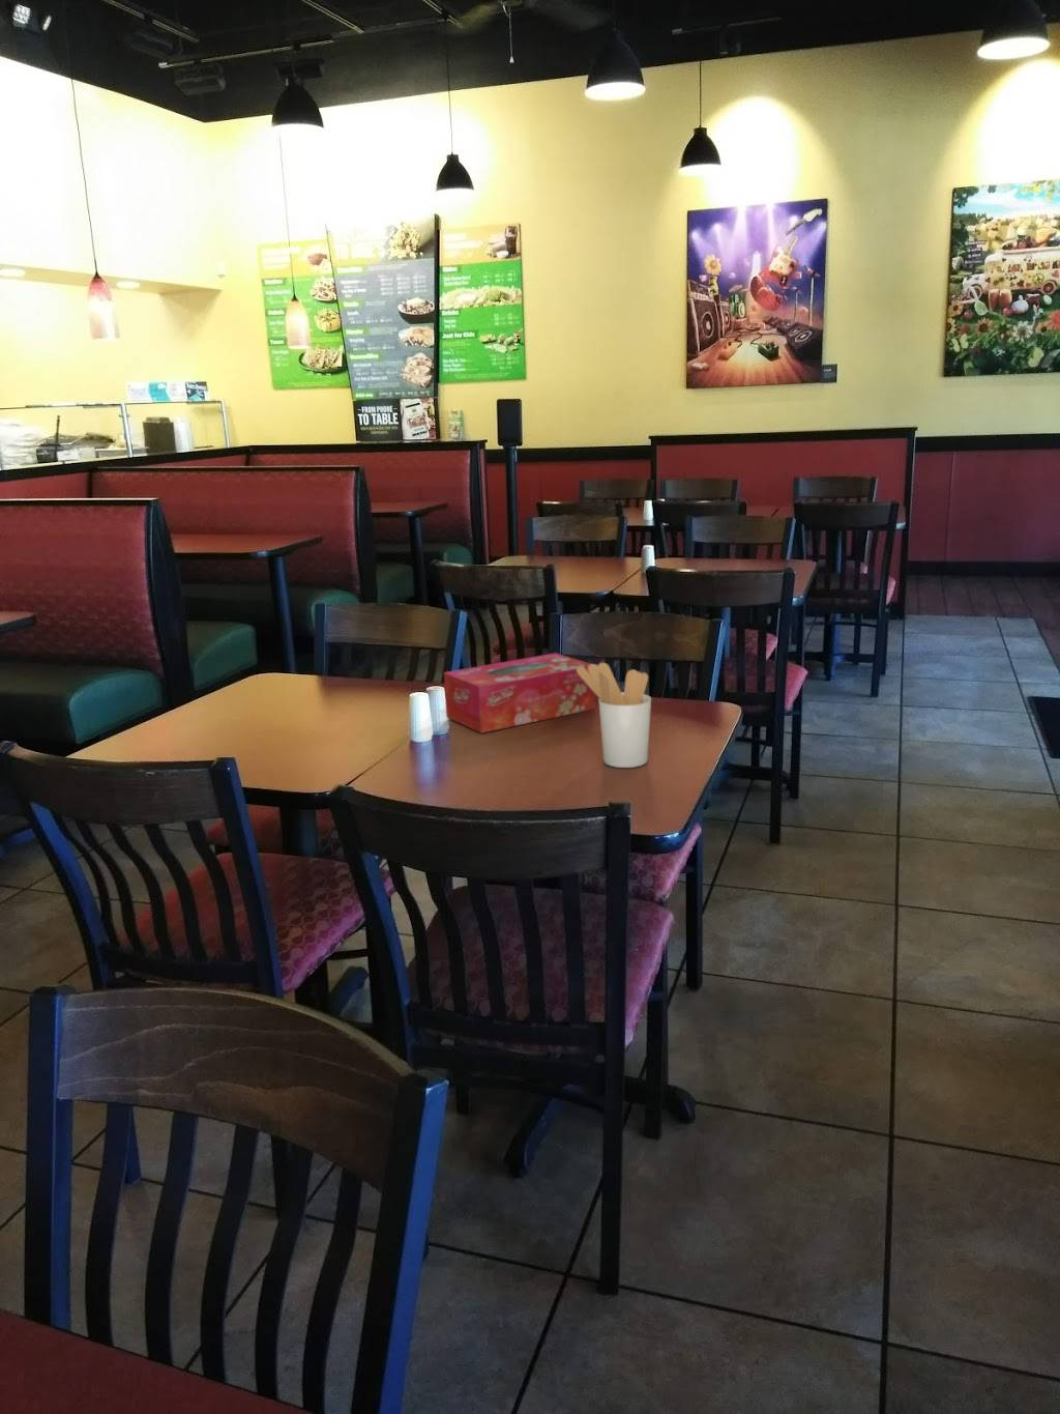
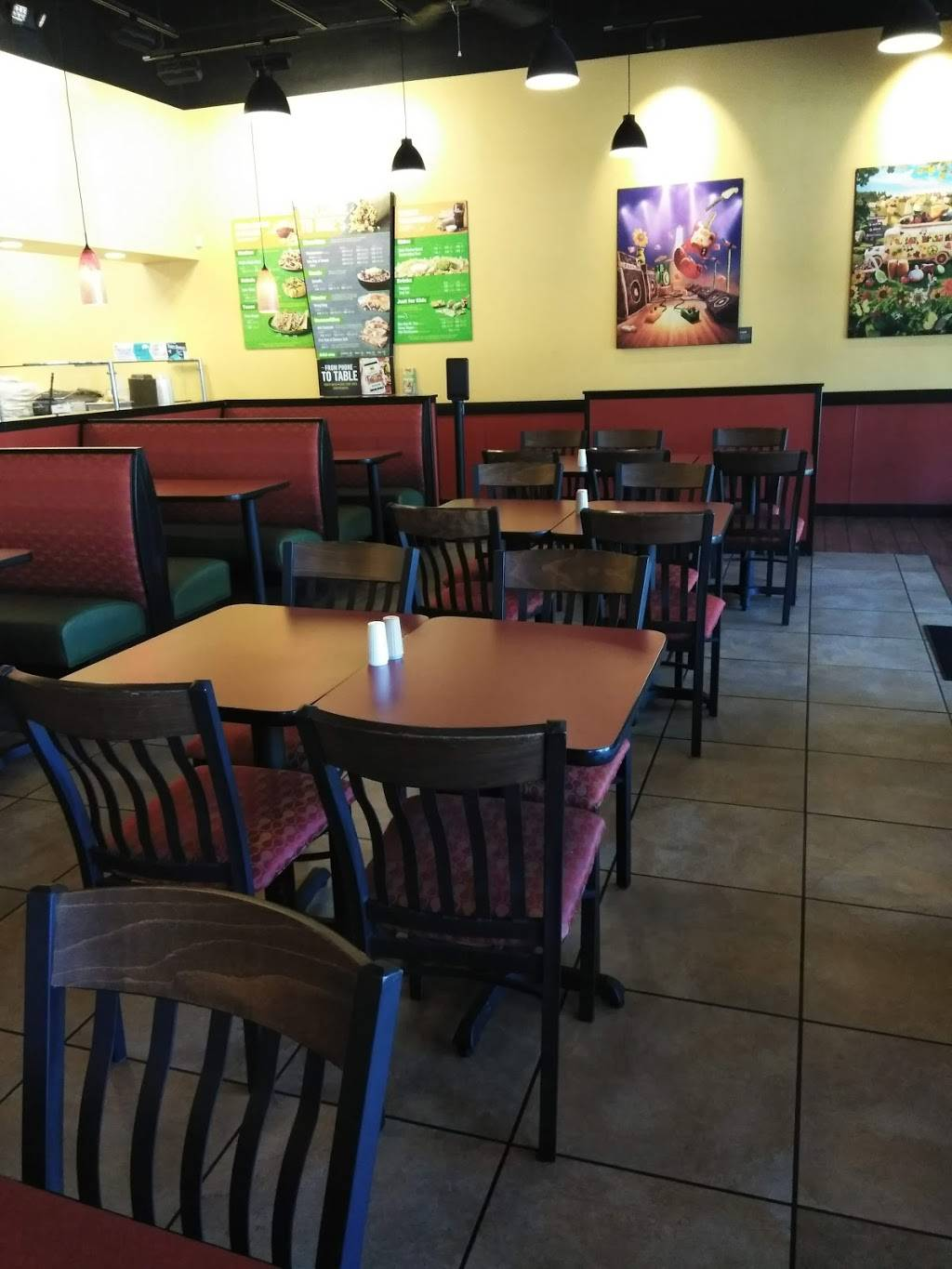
- tissue box [443,652,597,733]
- utensil holder [577,662,652,769]
